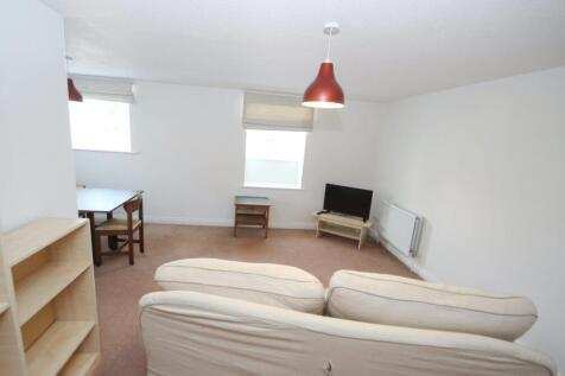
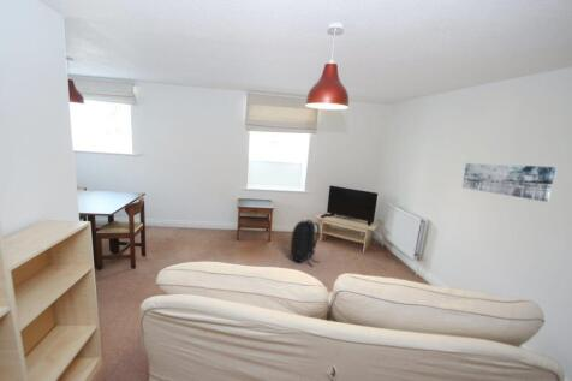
+ wall art [461,162,556,203]
+ backpack [290,219,321,267]
